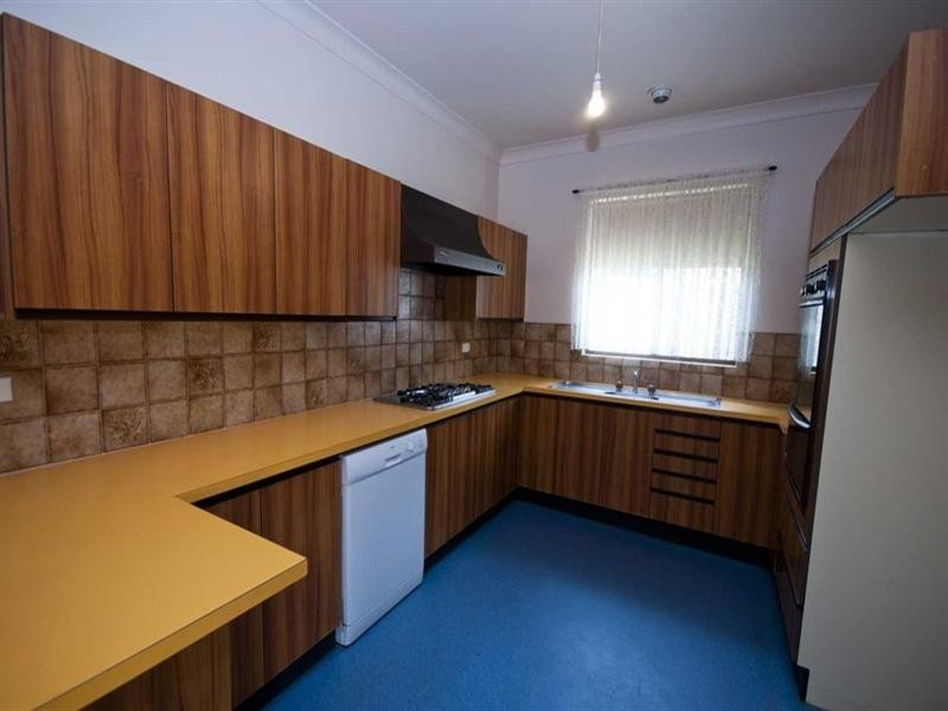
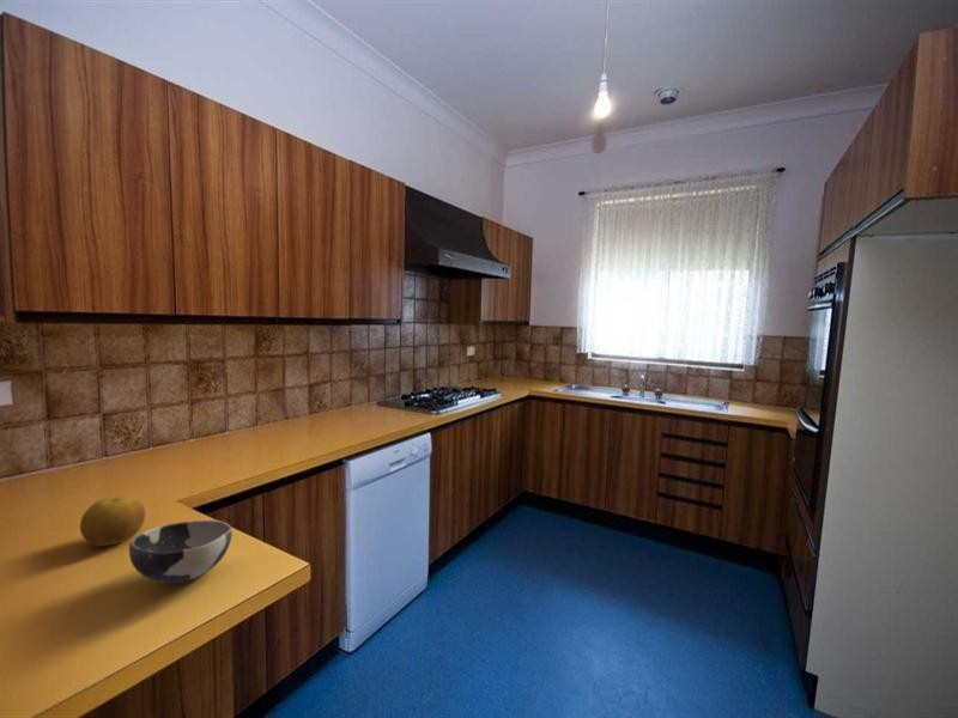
+ fruit [79,495,146,547]
+ bowl [128,519,234,585]
